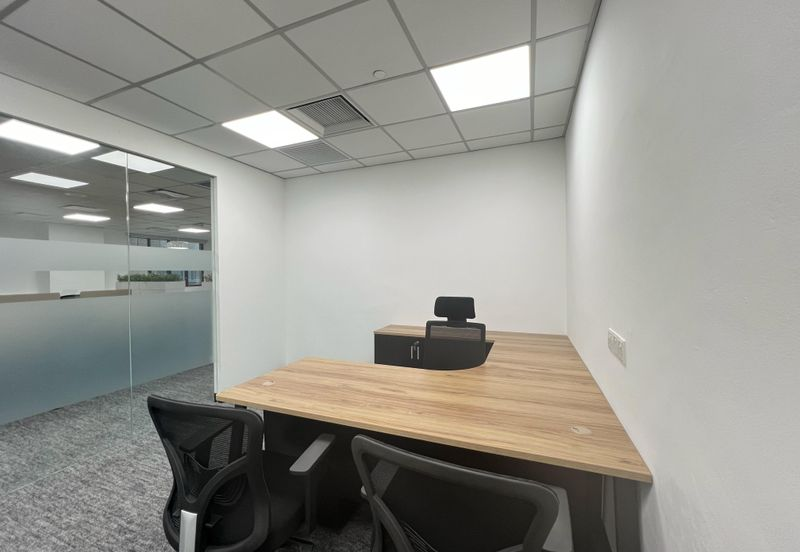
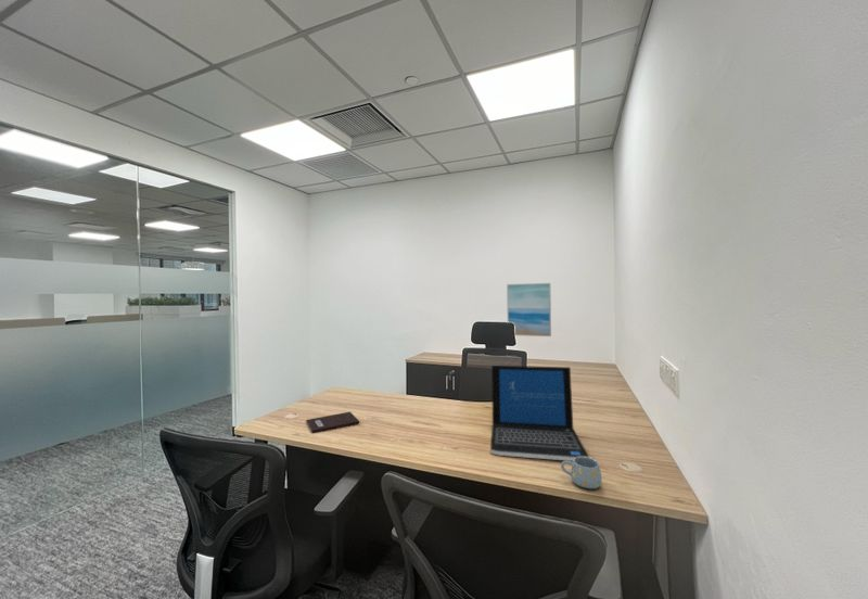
+ laptop [489,365,590,462]
+ mug [560,457,603,489]
+ notebook [305,410,360,434]
+ wall art [506,282,552,337]
